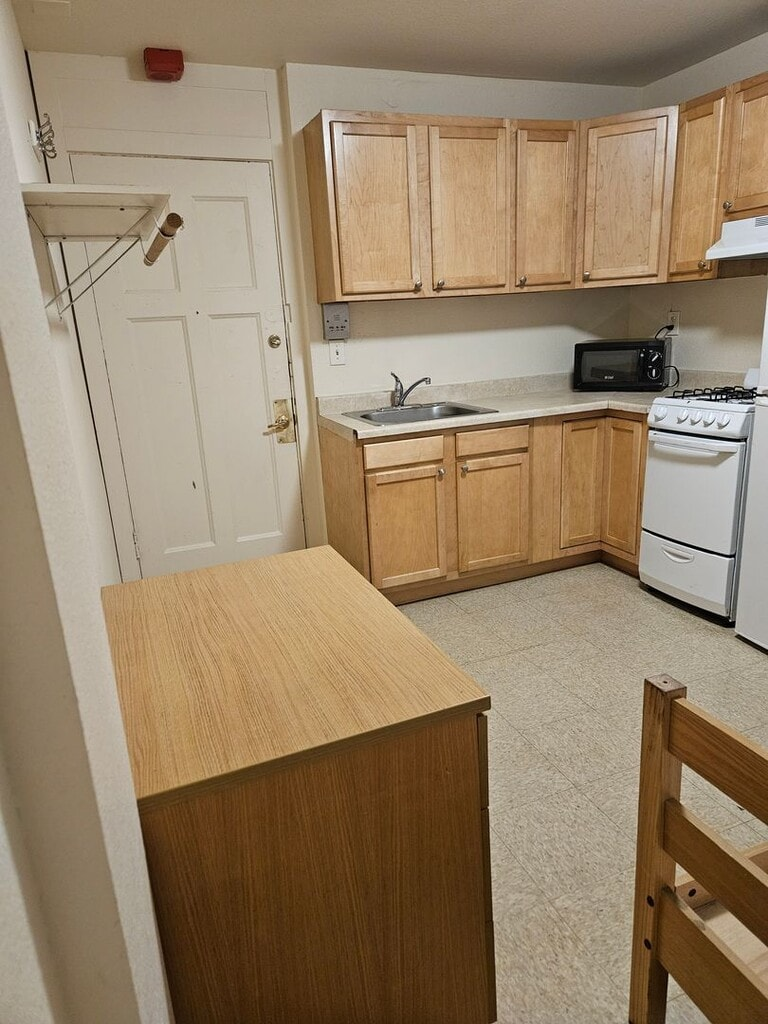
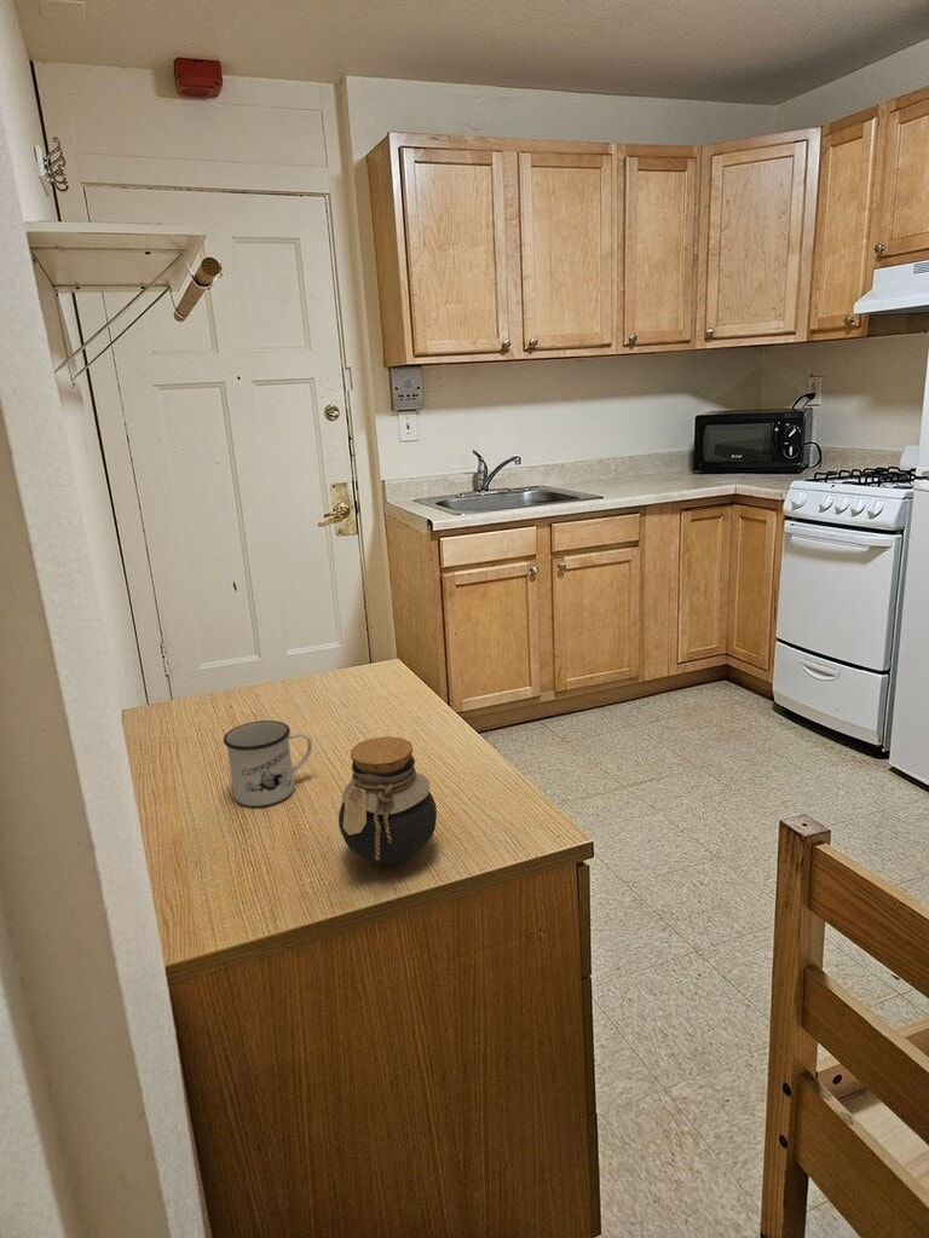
+ jar [337,735,438,866]
+ mug [223,719,313,808]
